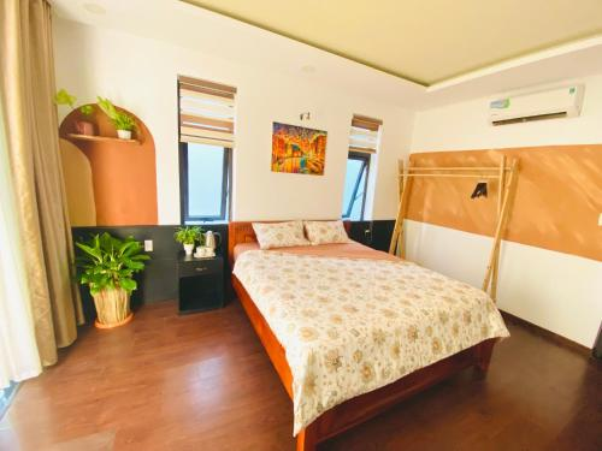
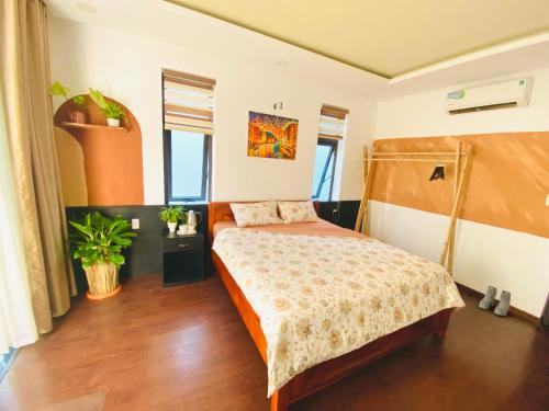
+ boots [478,285,512,317]
